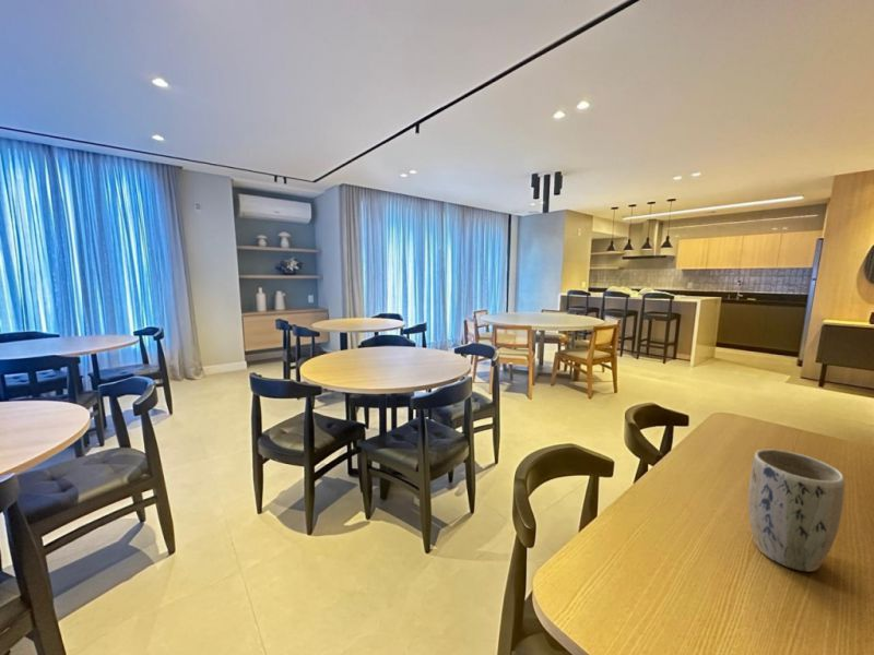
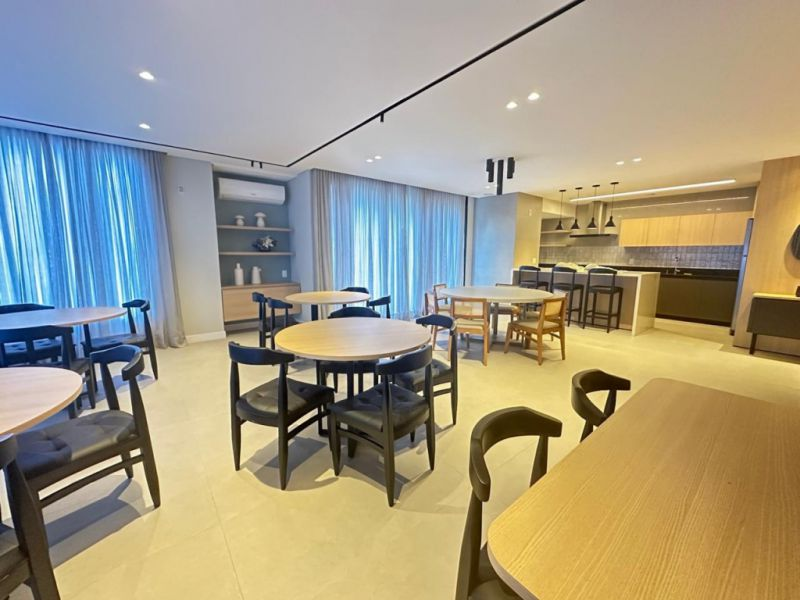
- plant pot [747,449,846,572]
